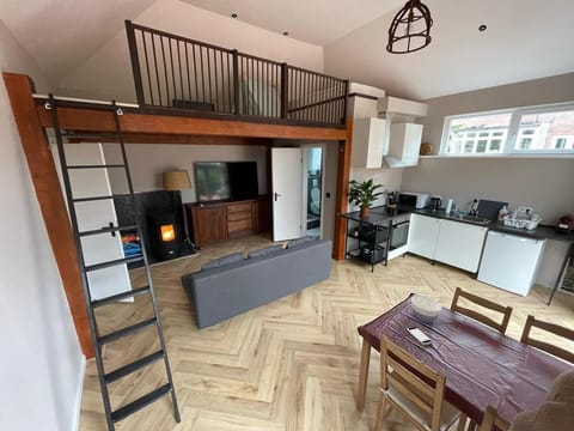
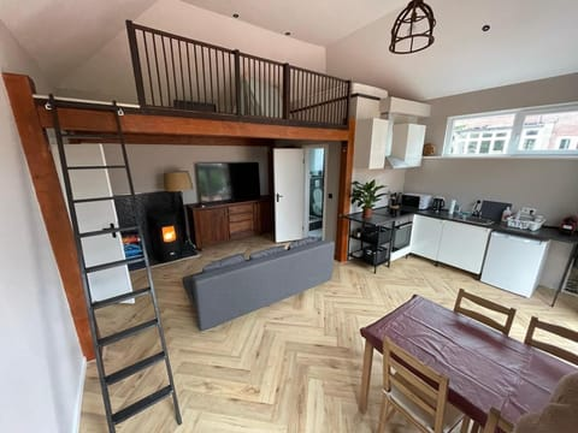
- smartphone [405,326,434,347]
- bowl [410,295,444,323]
